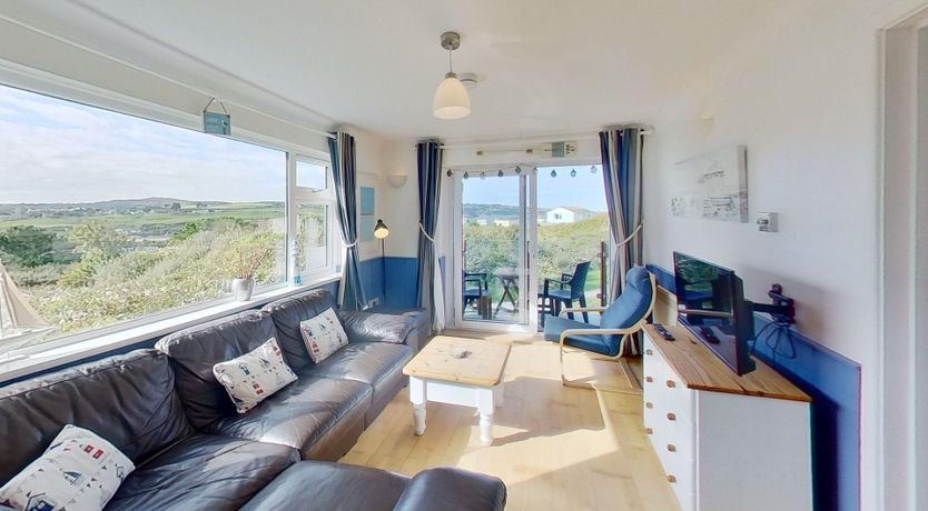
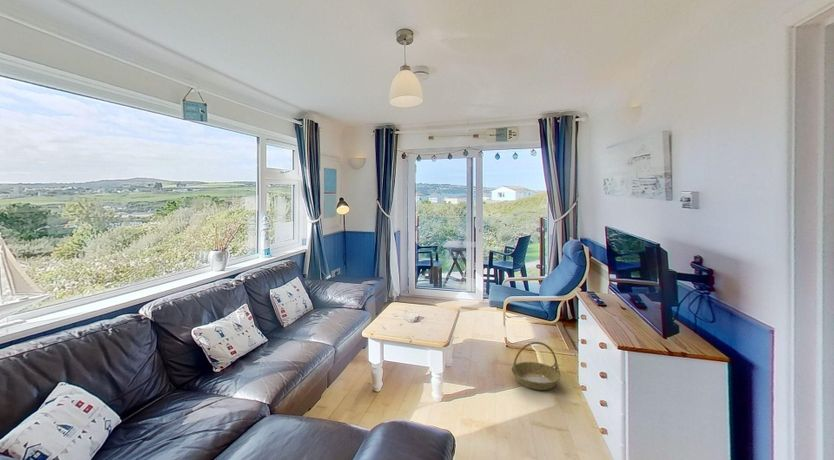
+ basket [510,341,562,391]
